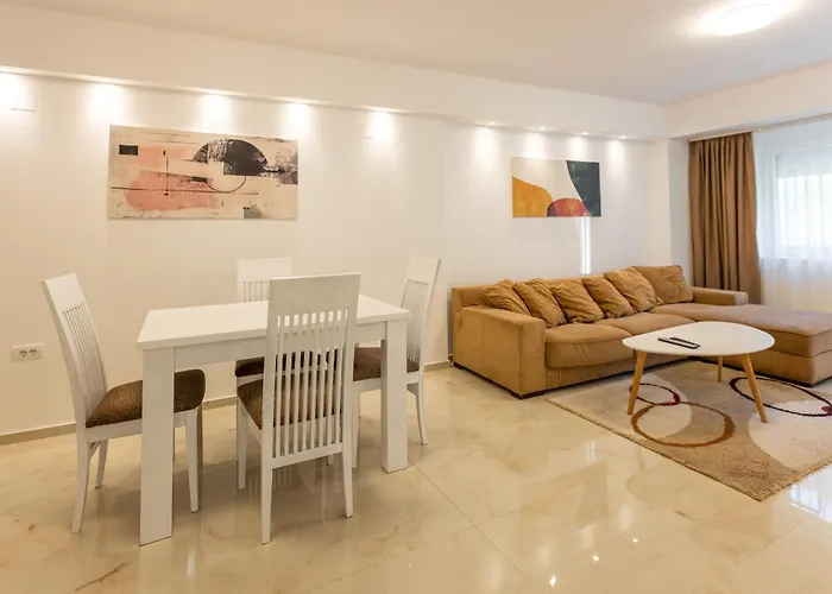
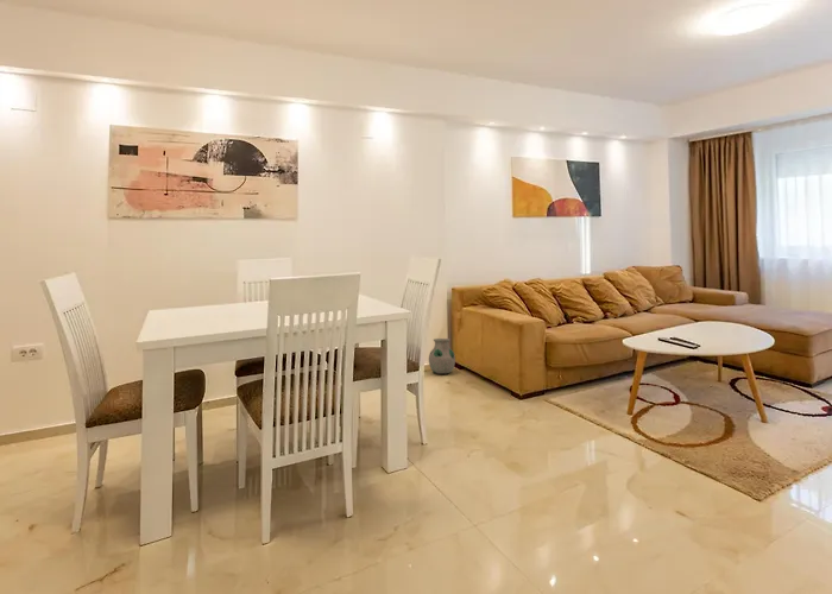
+ vase [428,337,456,374]
